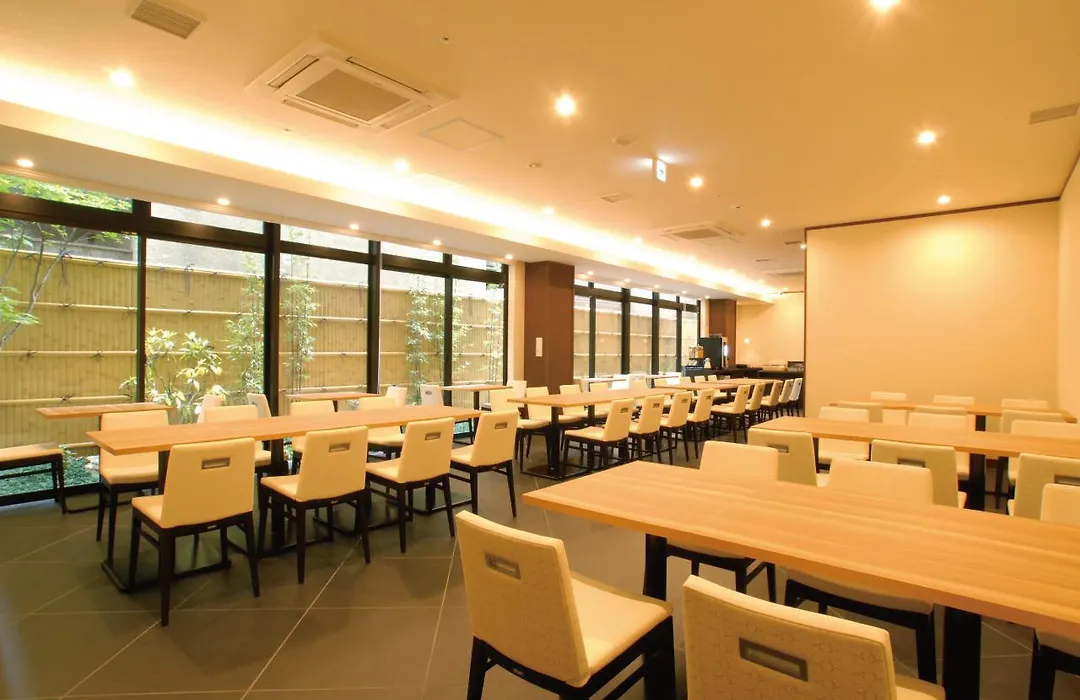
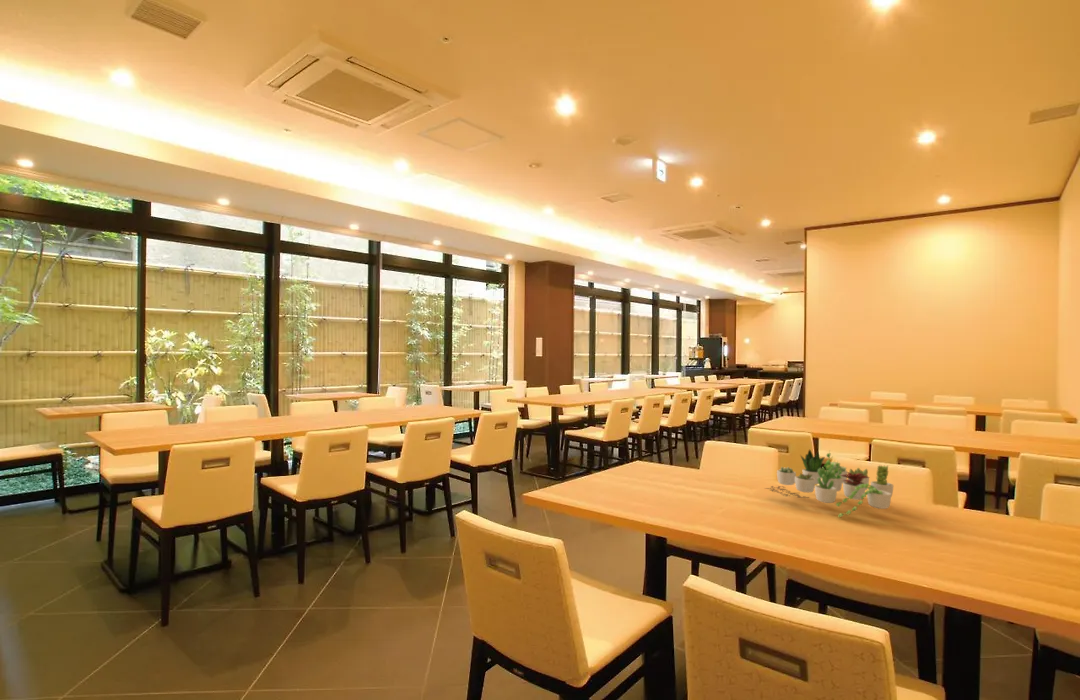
+ succulent plant [763,449,894,519]
